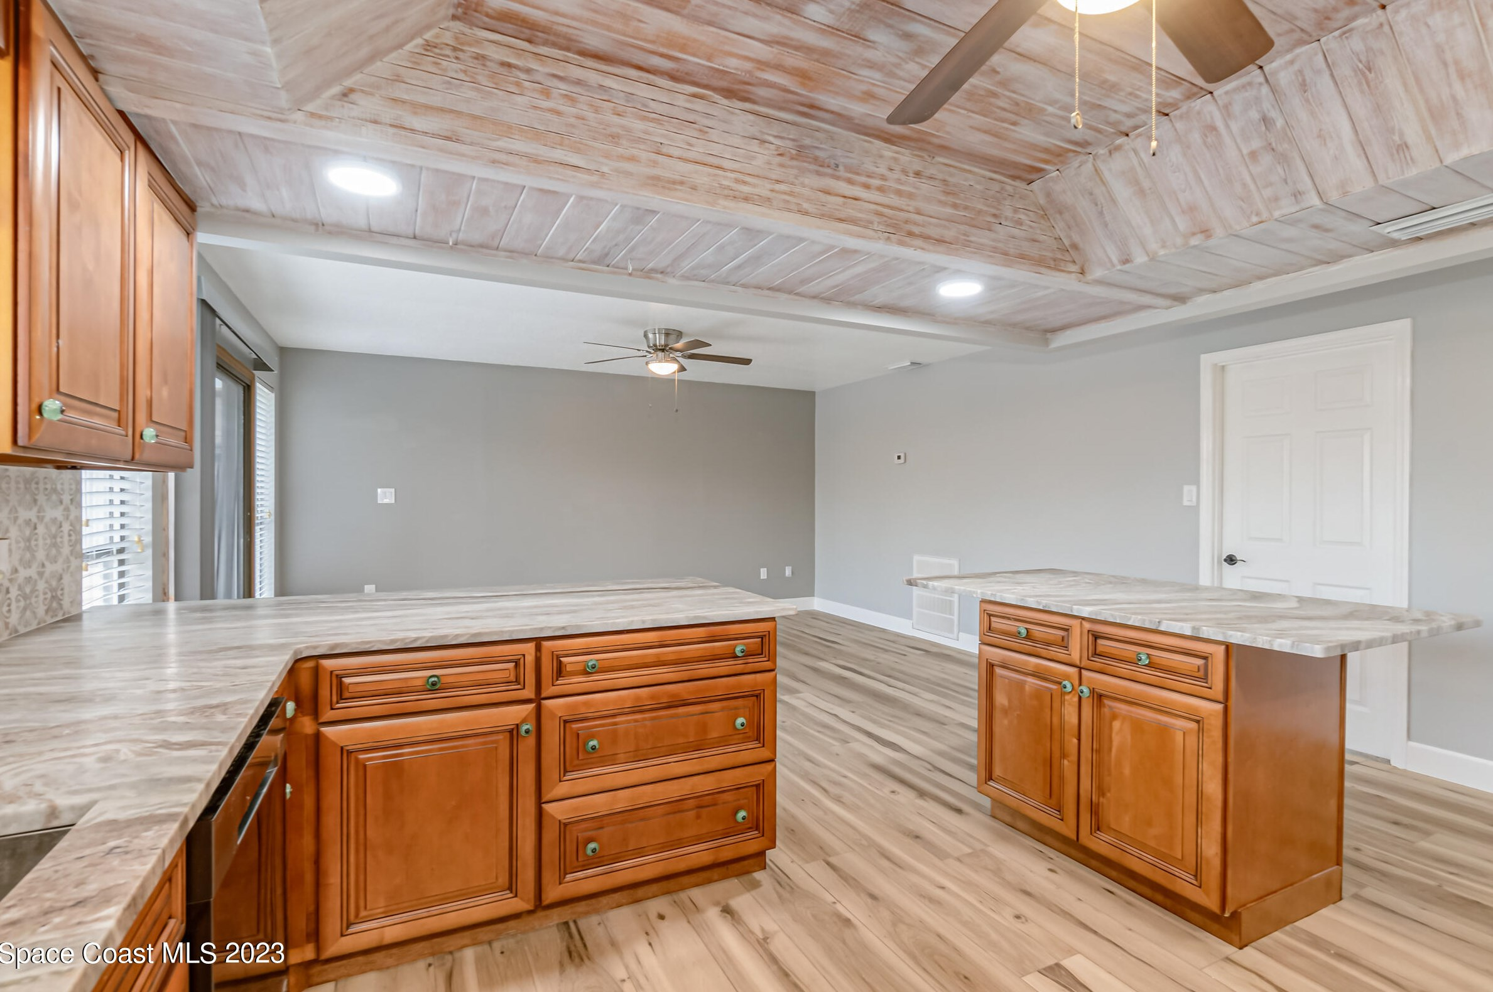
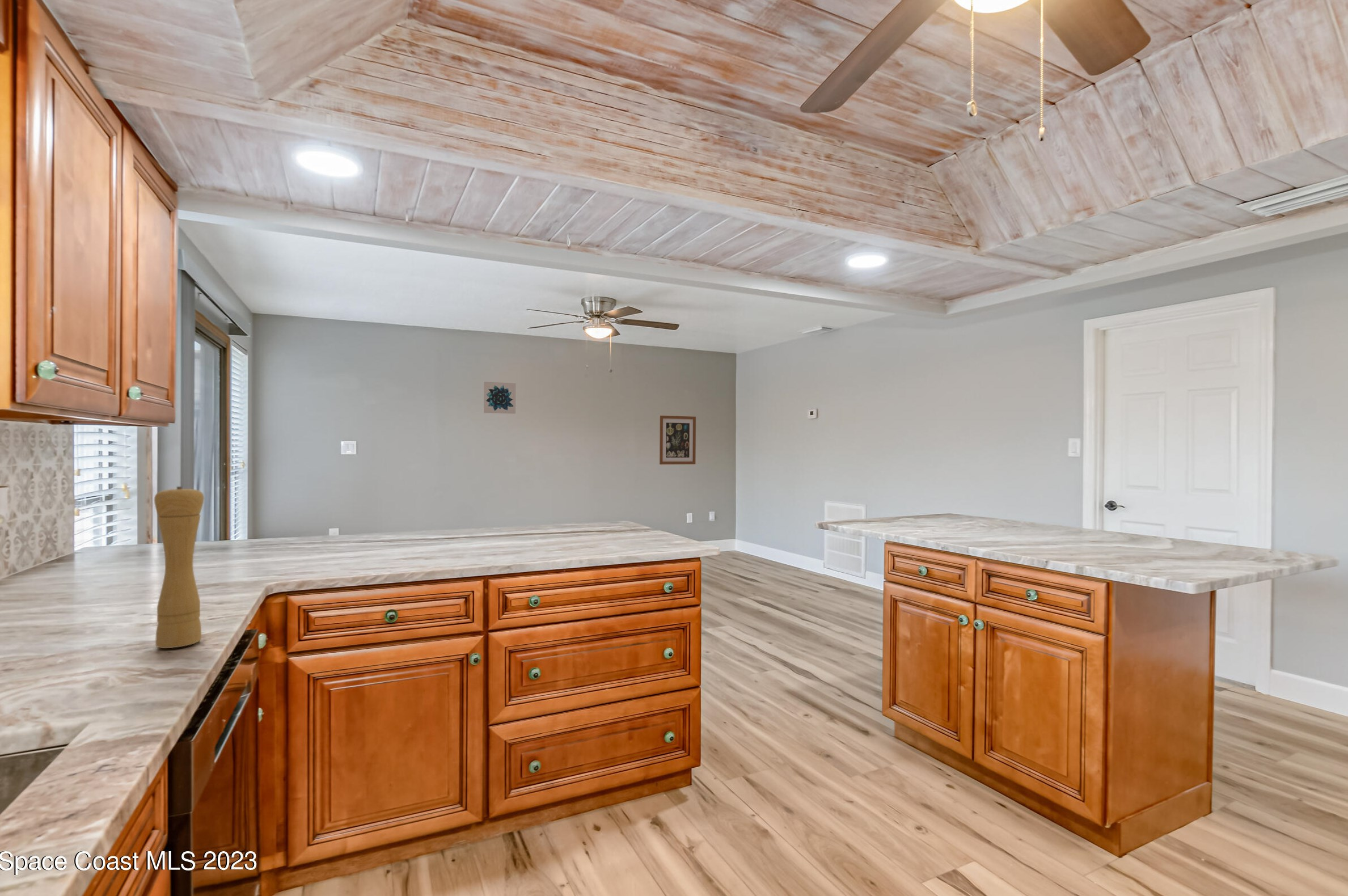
+ pepper mill [154,486,205,649]
+ wall art [659,415,696,465]
+ wall art [483,381,516,414]
